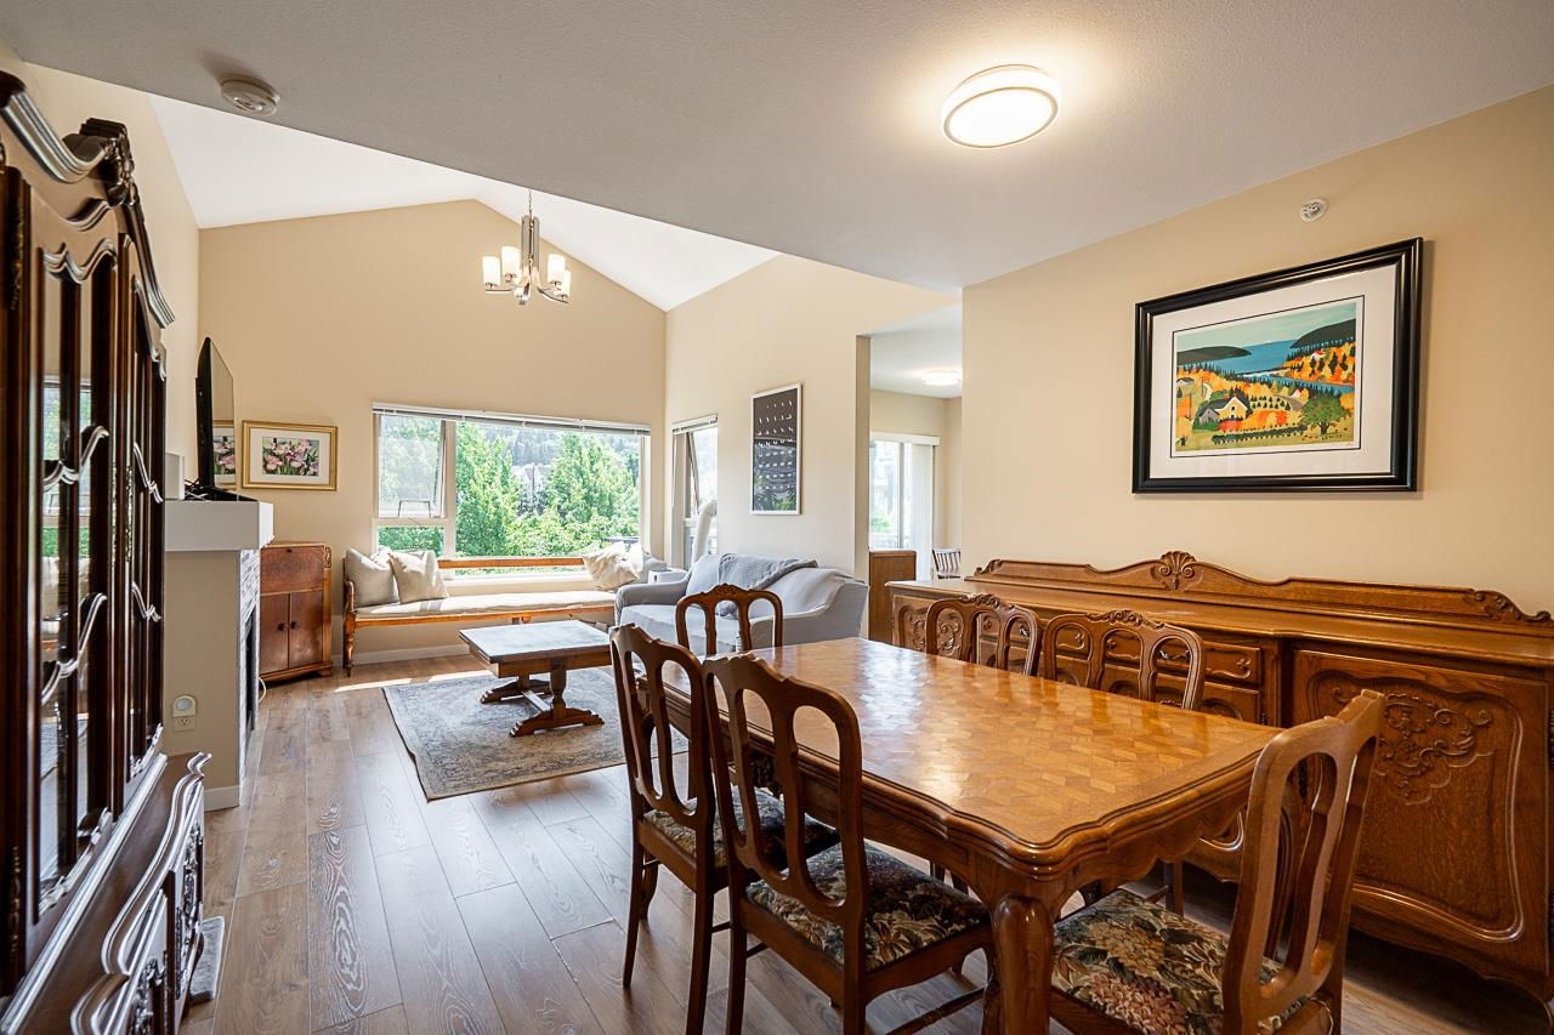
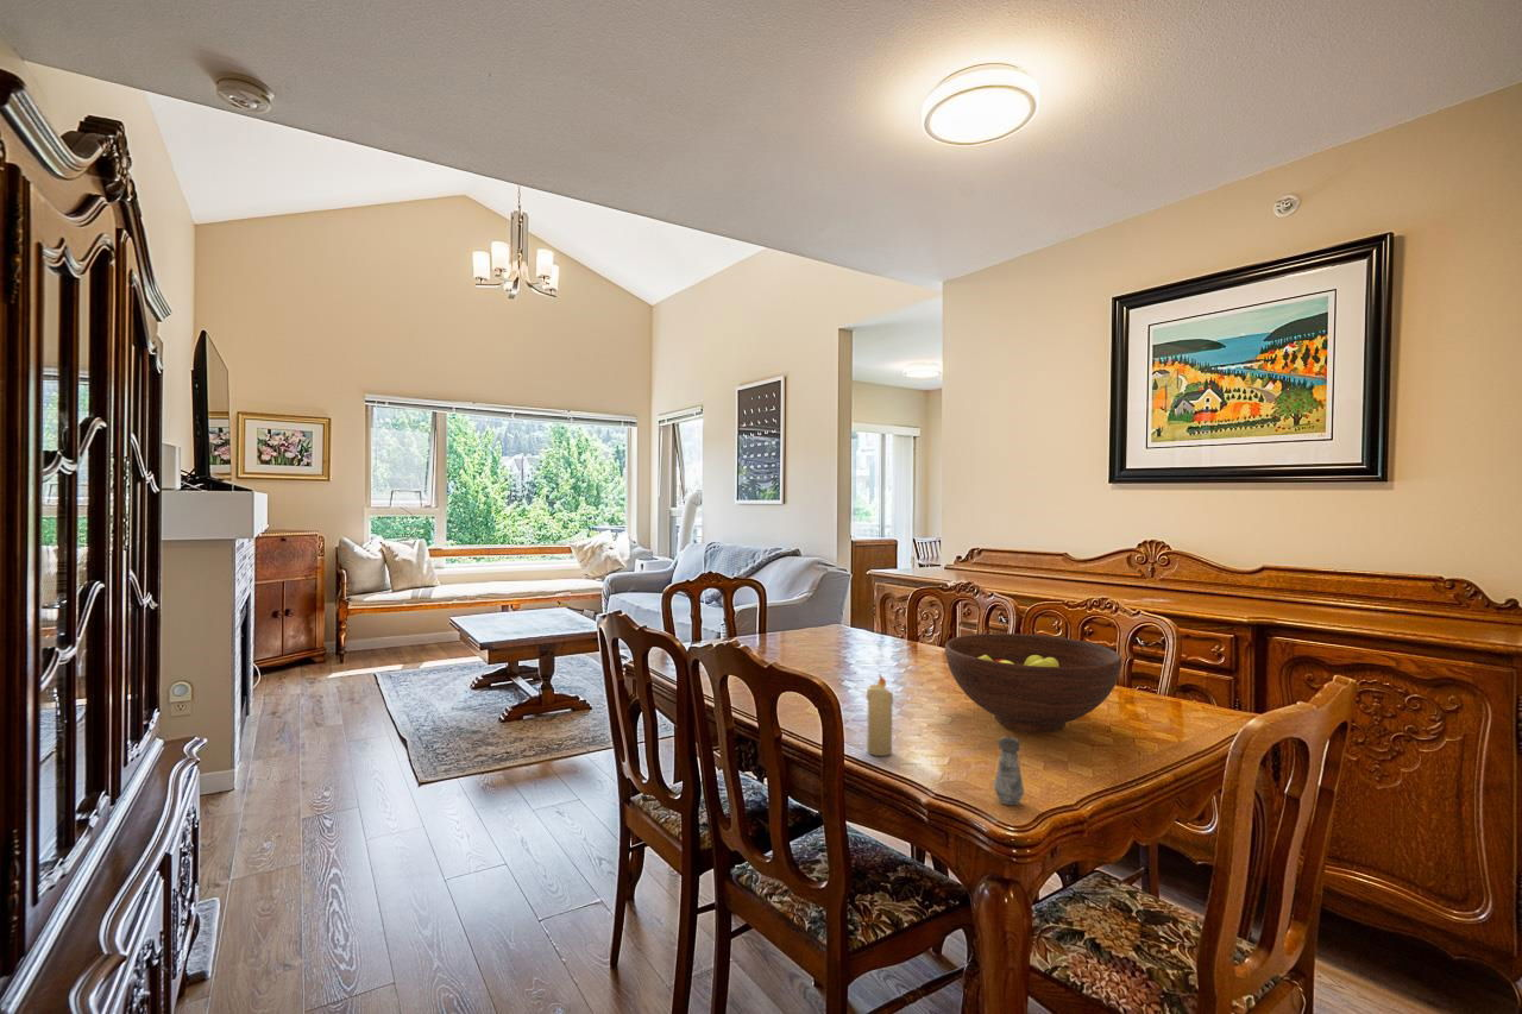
+ fruit bowl [944,632,1122,733]
+ candle [864,672,894,757]
+ salt shaker [993,736,1025,807]
